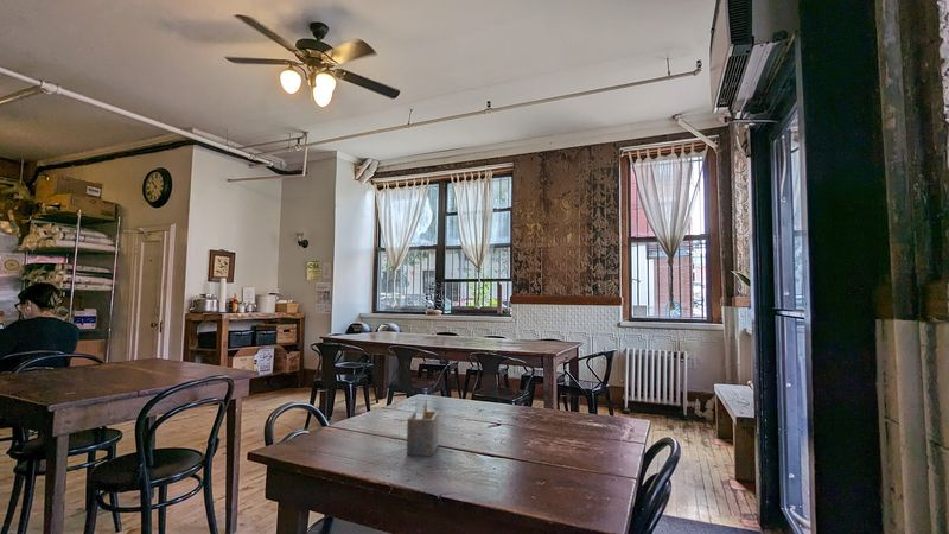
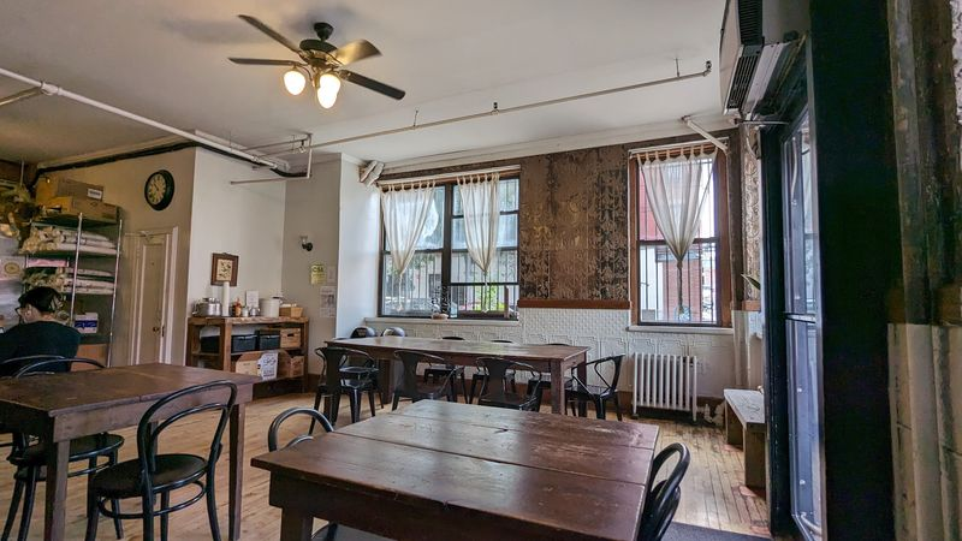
- napkin holder [406,398,440,457]
